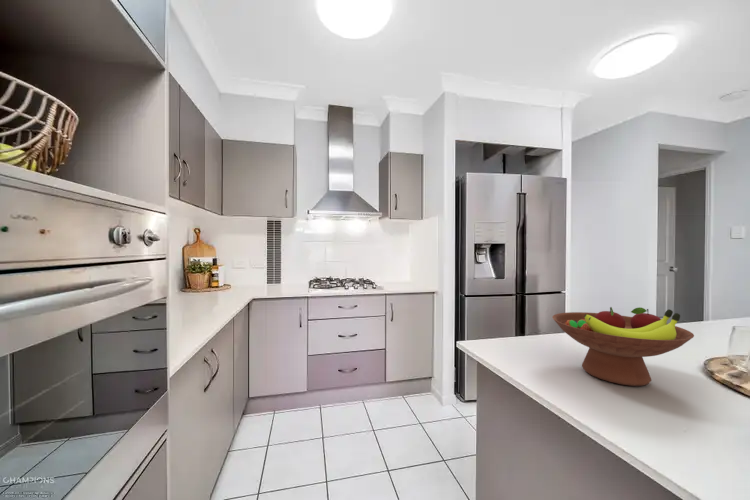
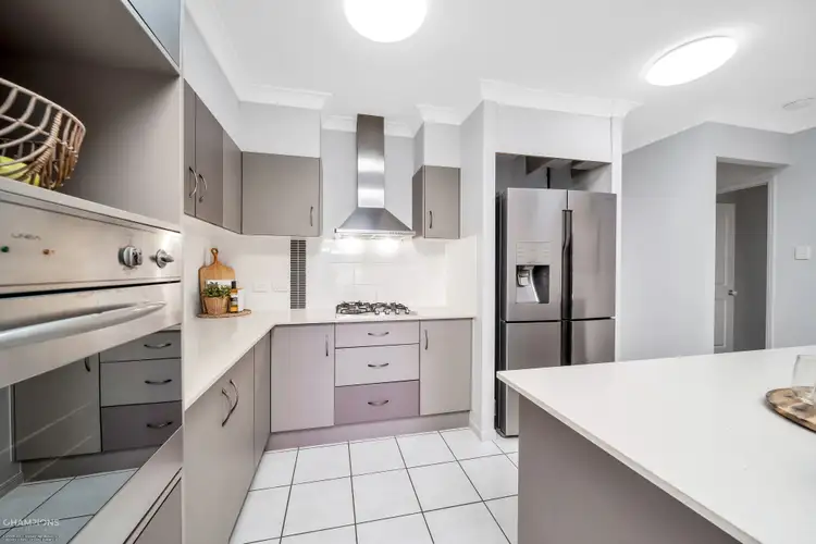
- fruit bowl [551,306,695,387]
